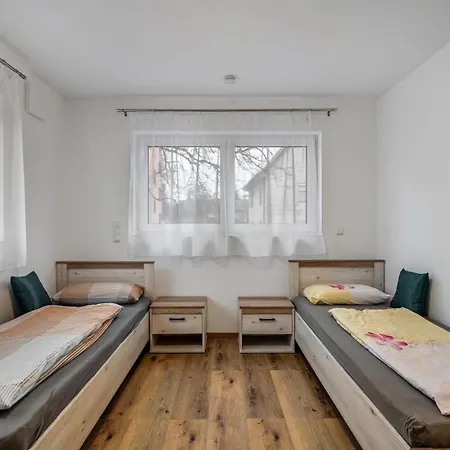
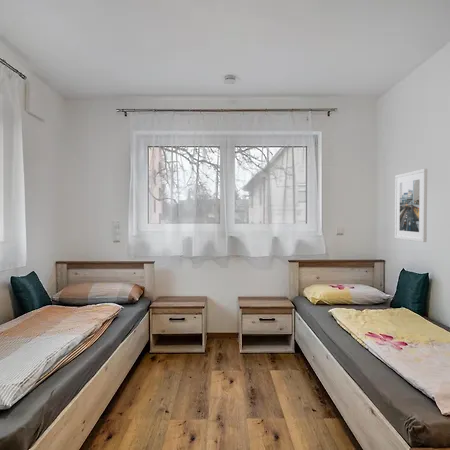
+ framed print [394,168,428,243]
